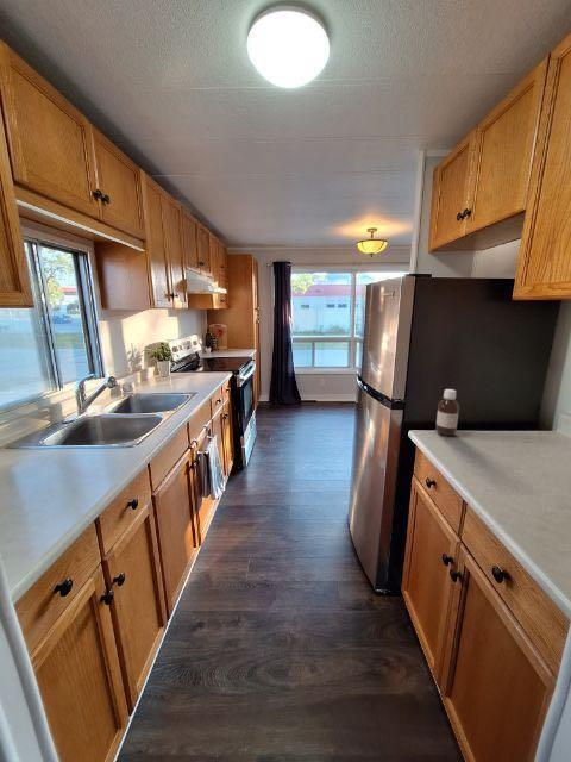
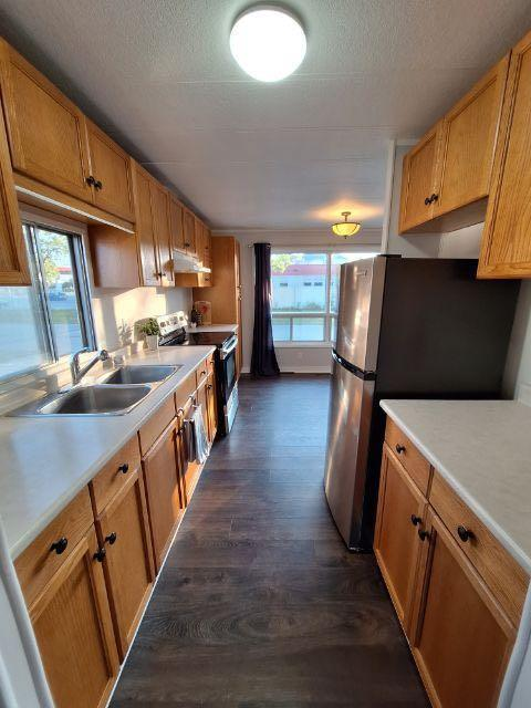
- bottle [435,388,460,437]
